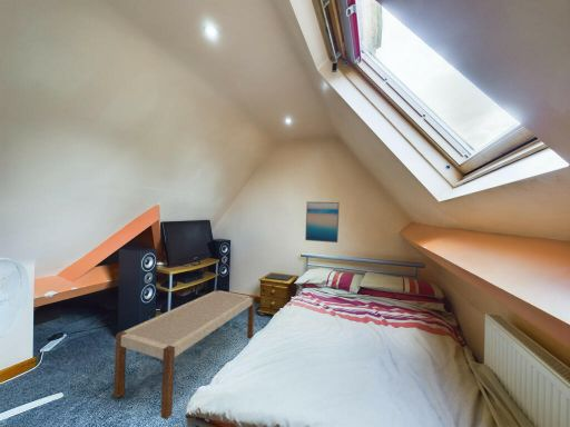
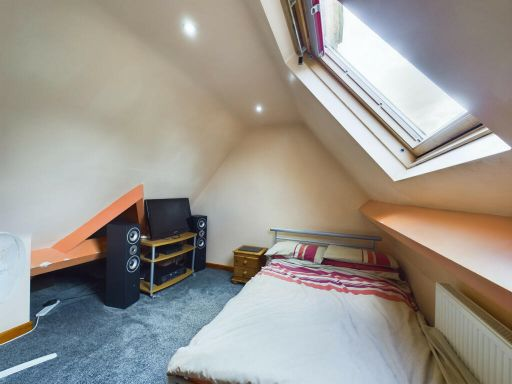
- bench [112,289,256,420]
- wall art [304,200,341,244]
